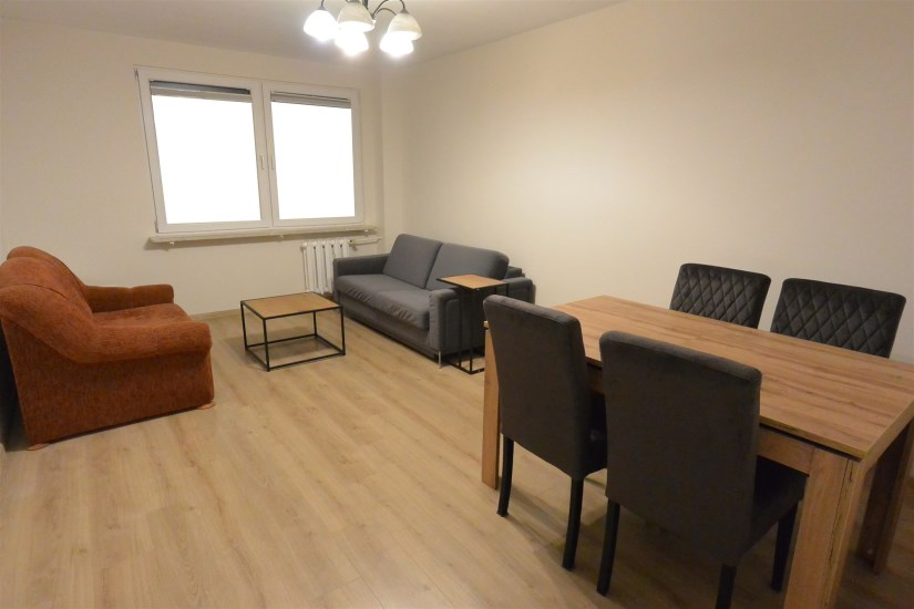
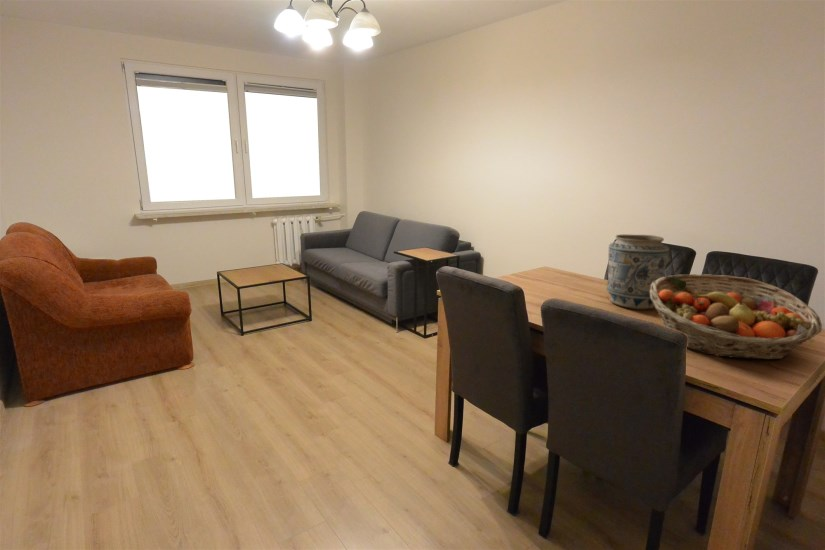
+ fruit basket [650,273,823,361]
+ vase [605,234,670,310]
